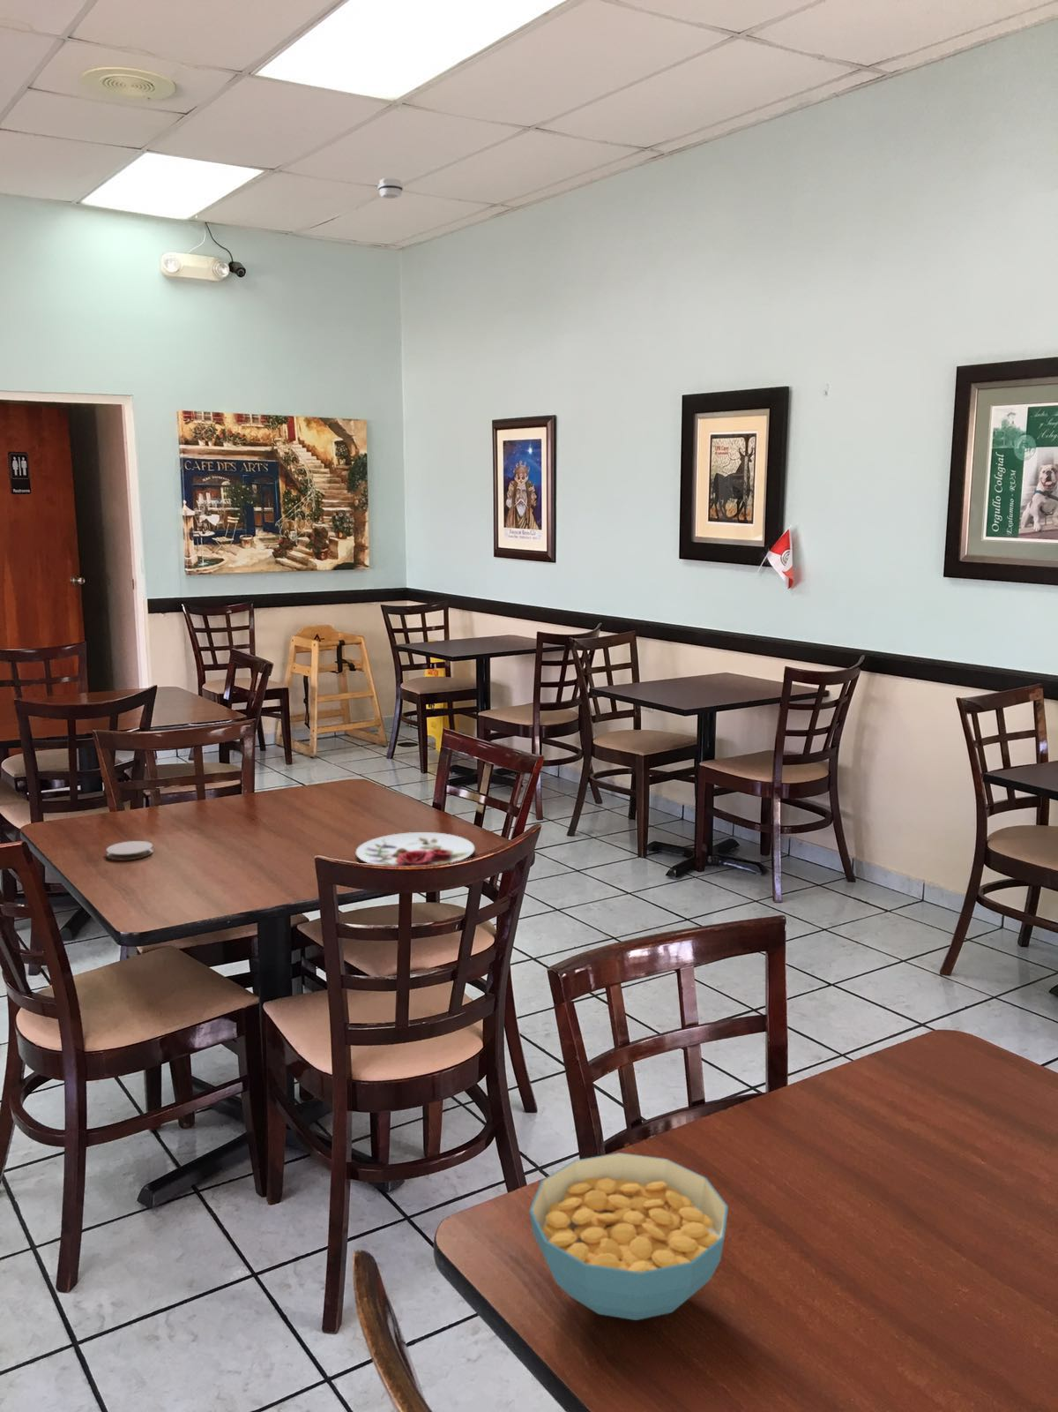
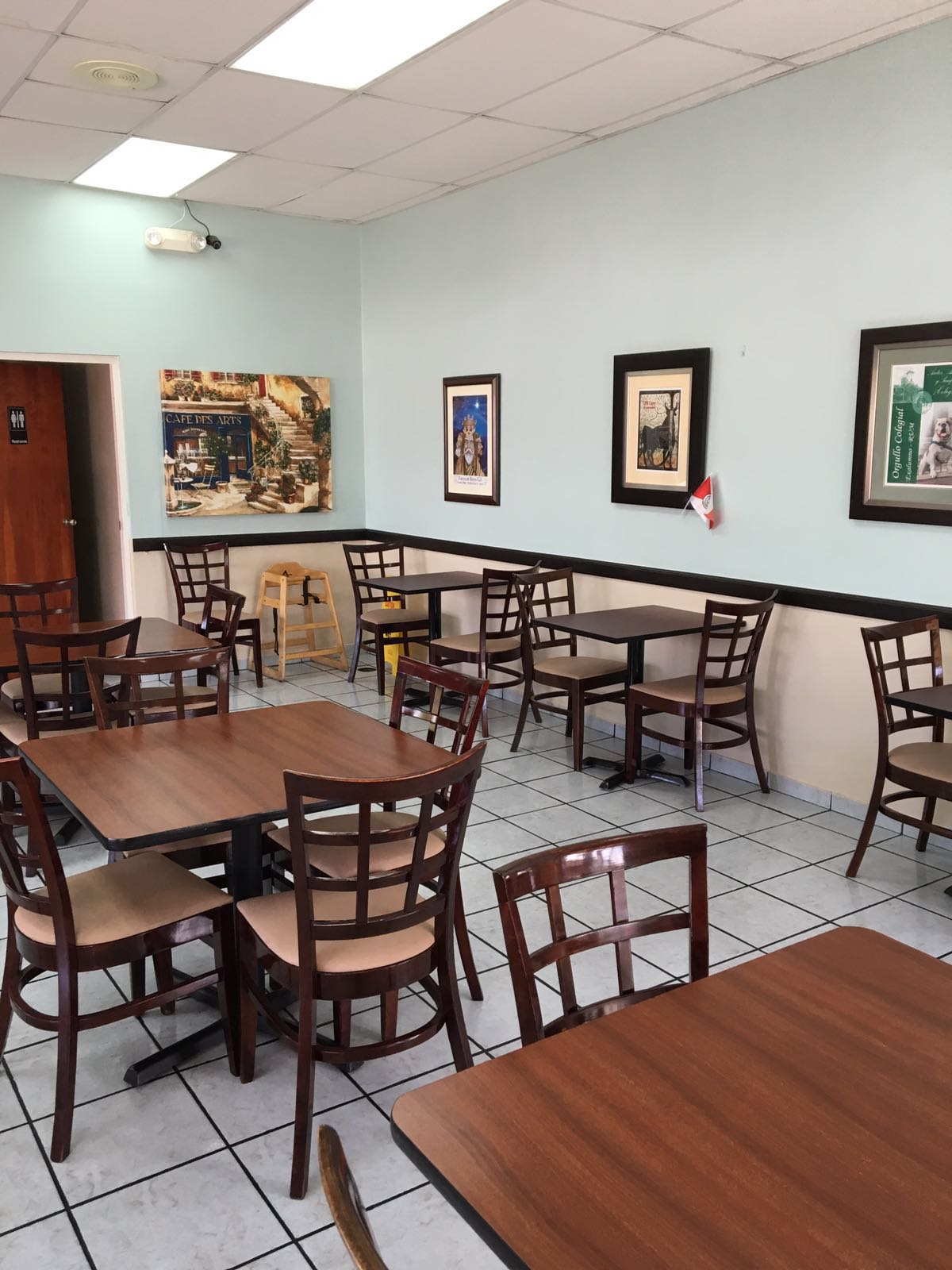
- smoke detector [378,178,403,199]
- plate [356,832,476,866]
- coaster [106,841,153,862]
- cereal bowl [529,1152,729,1321]
